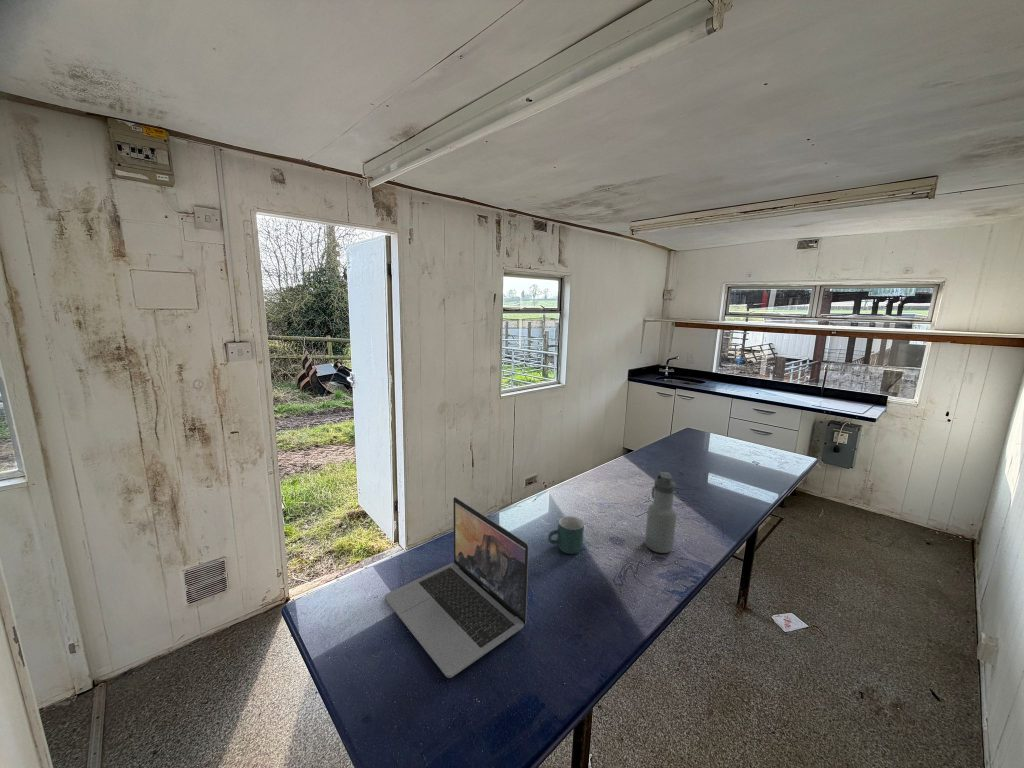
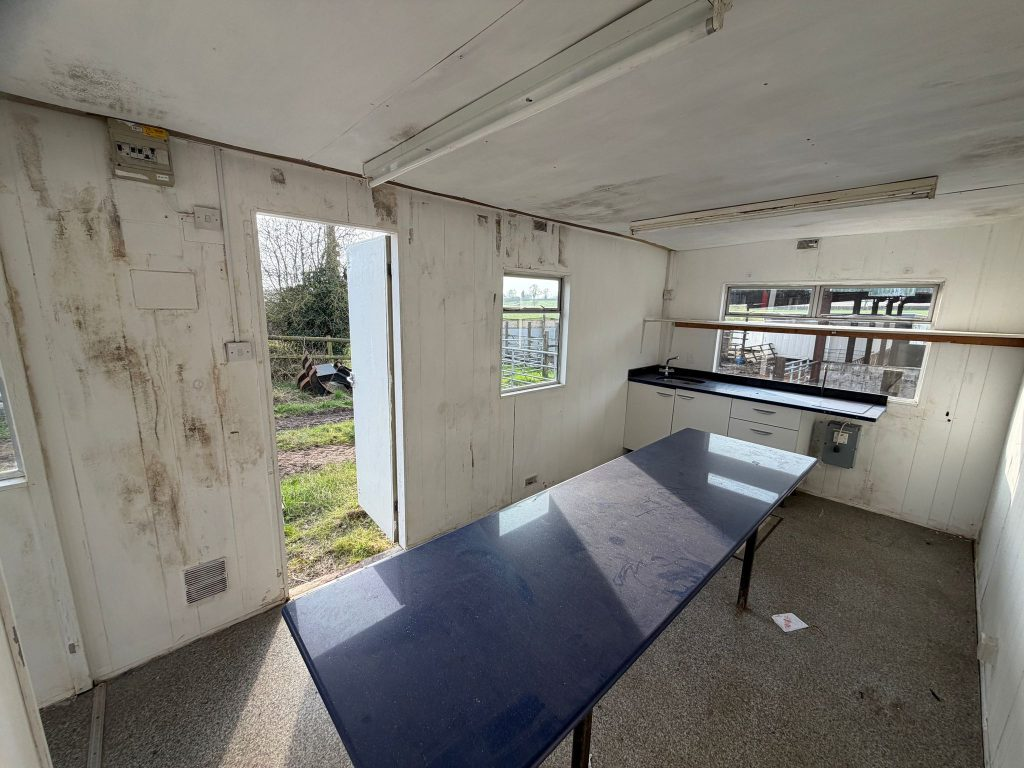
- water bottle [644,471,678,554]
- mug [547,515,585,555]
- laptop [384,496,530,679]
